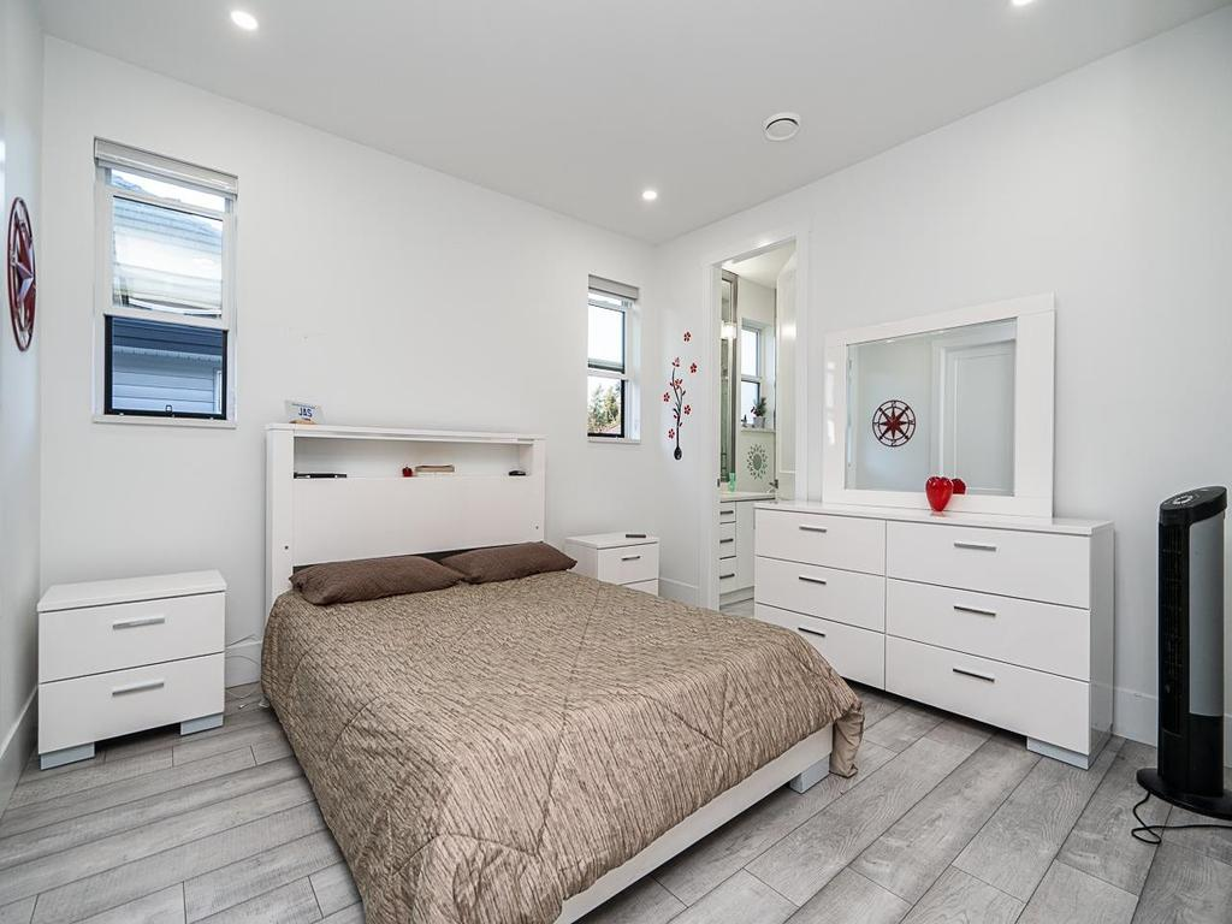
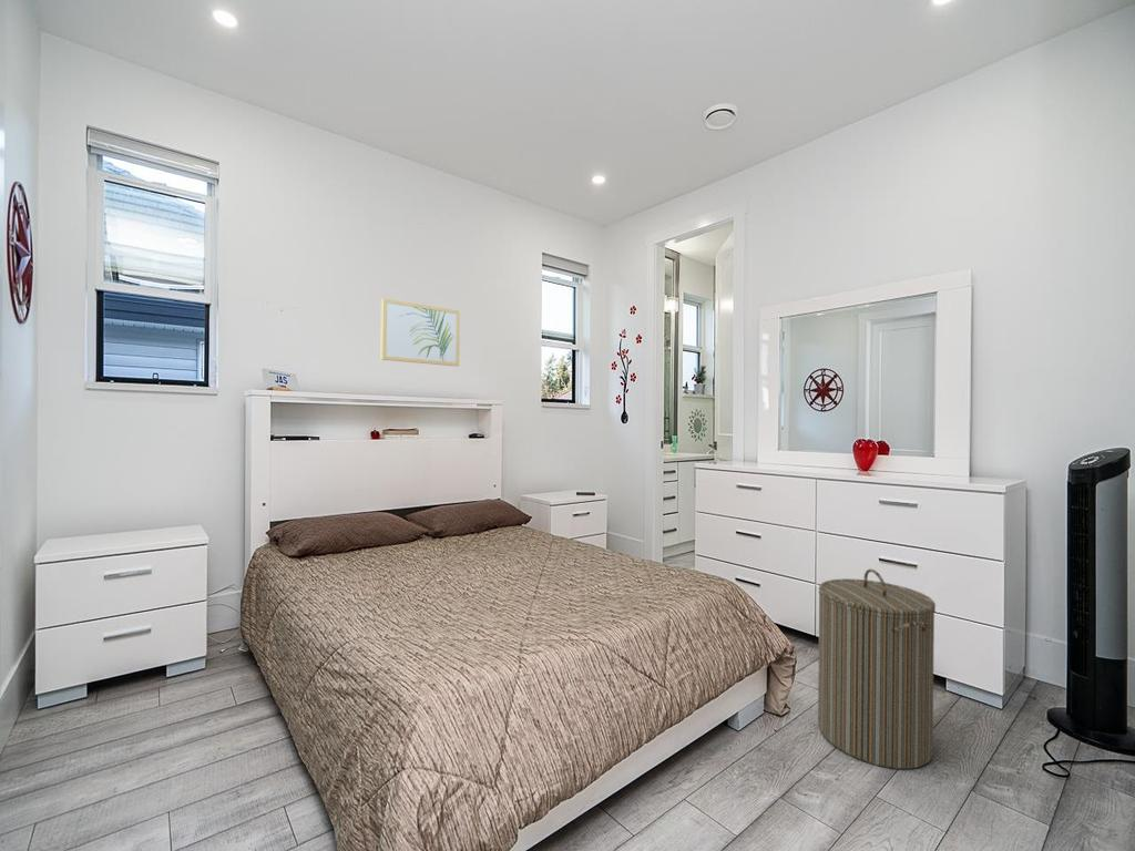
+ wall art [380,297,461,368]
+ laundry hamper [817,568,937,770]
